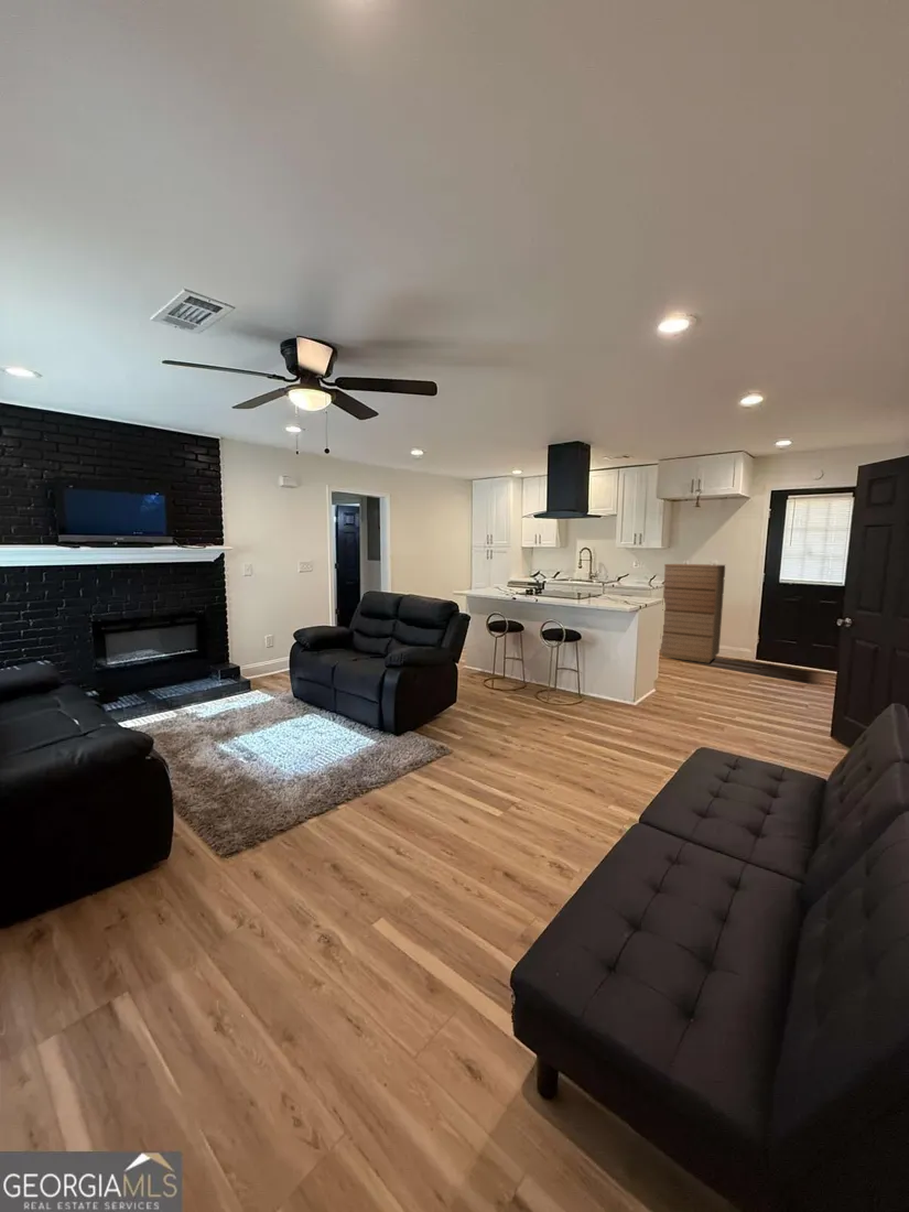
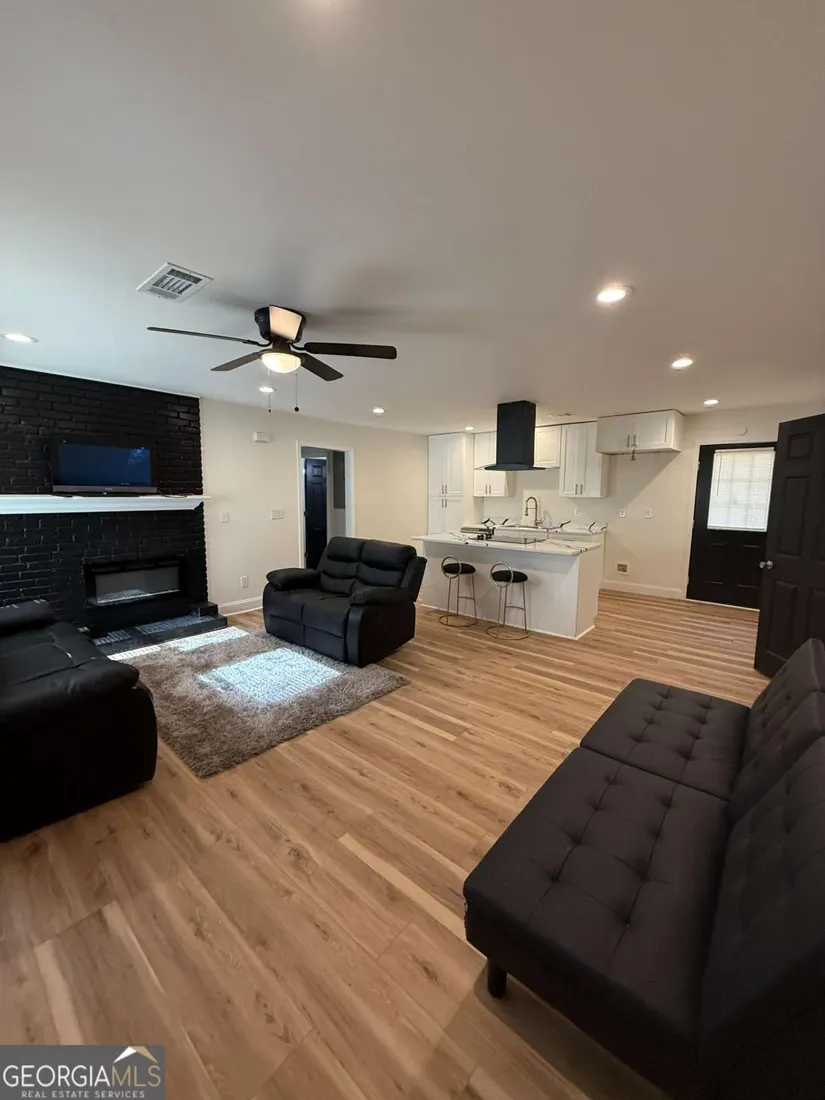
- dresser [659,563,726,664]
